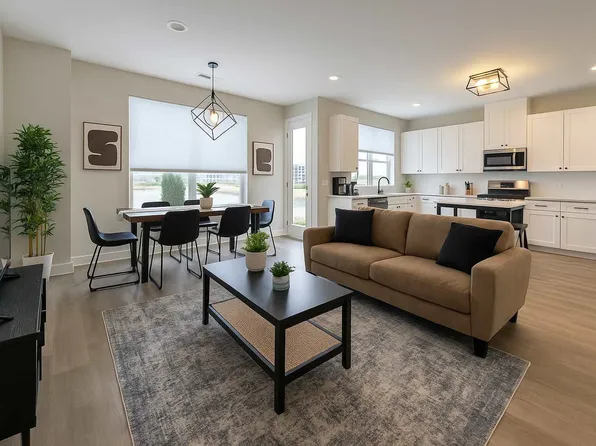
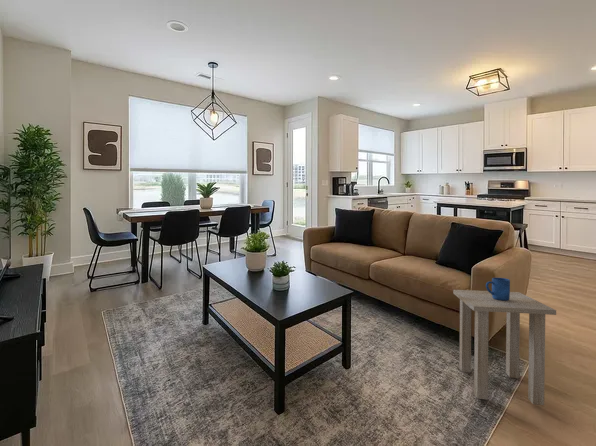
+ side table [452,289,557,406]
+ mug [485,277,511,301]
